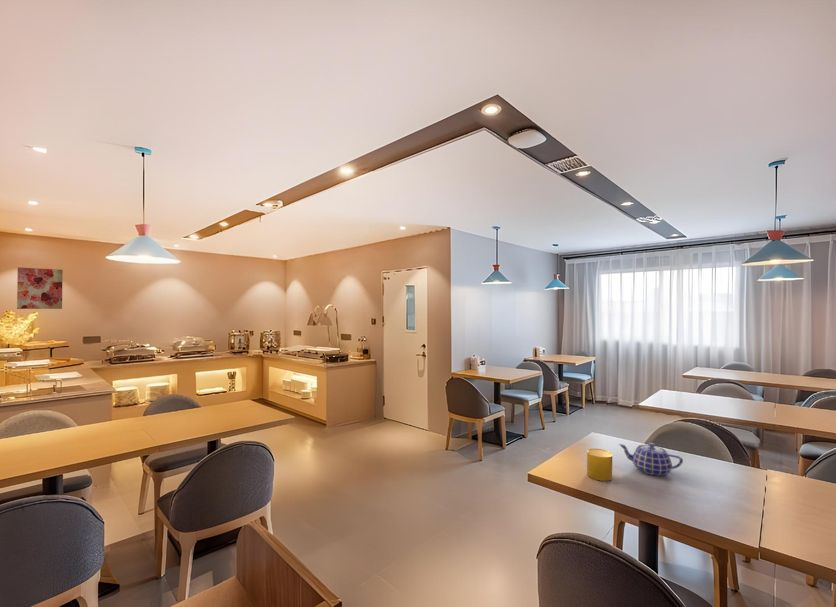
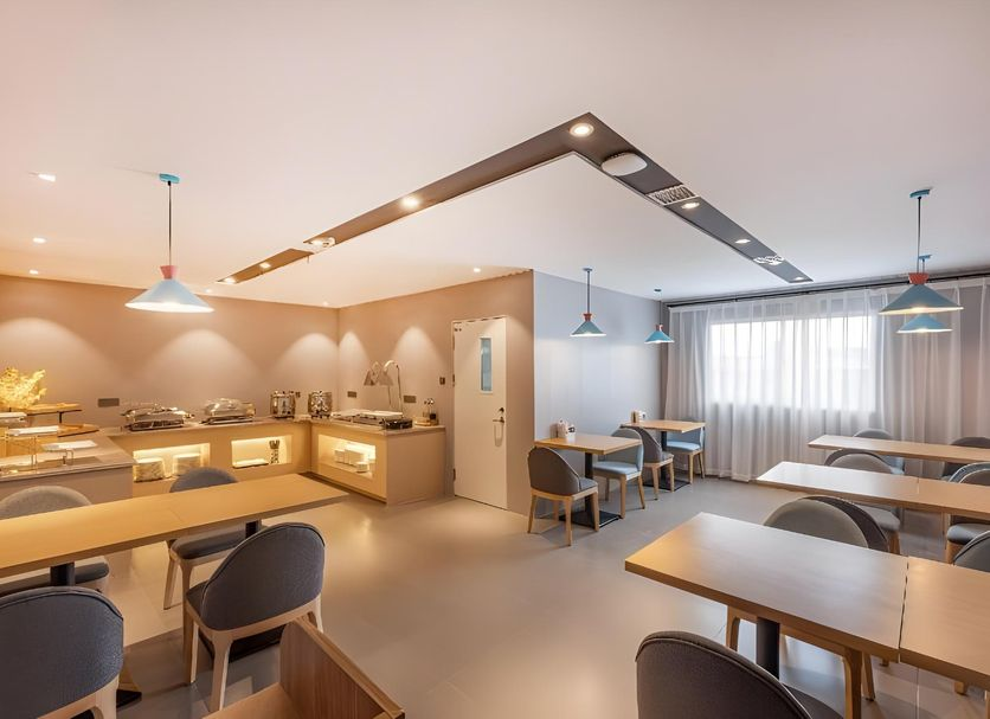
- teapot [618,442,684,477]
- wall art [16,266,64,310]
- cup [586,448,613,482]
